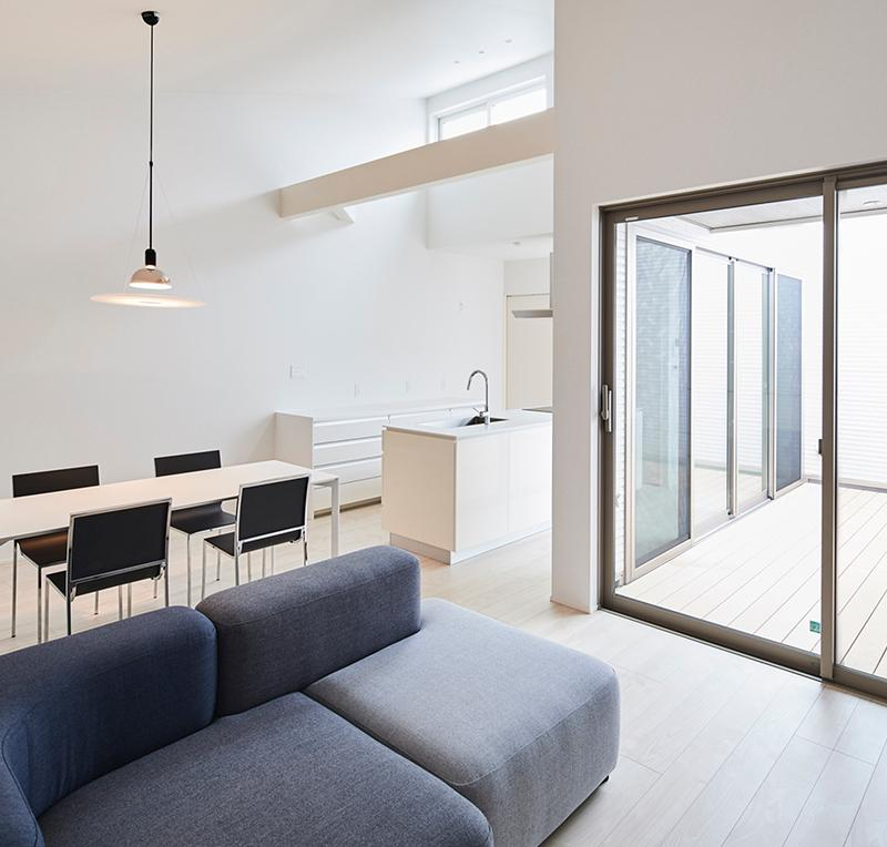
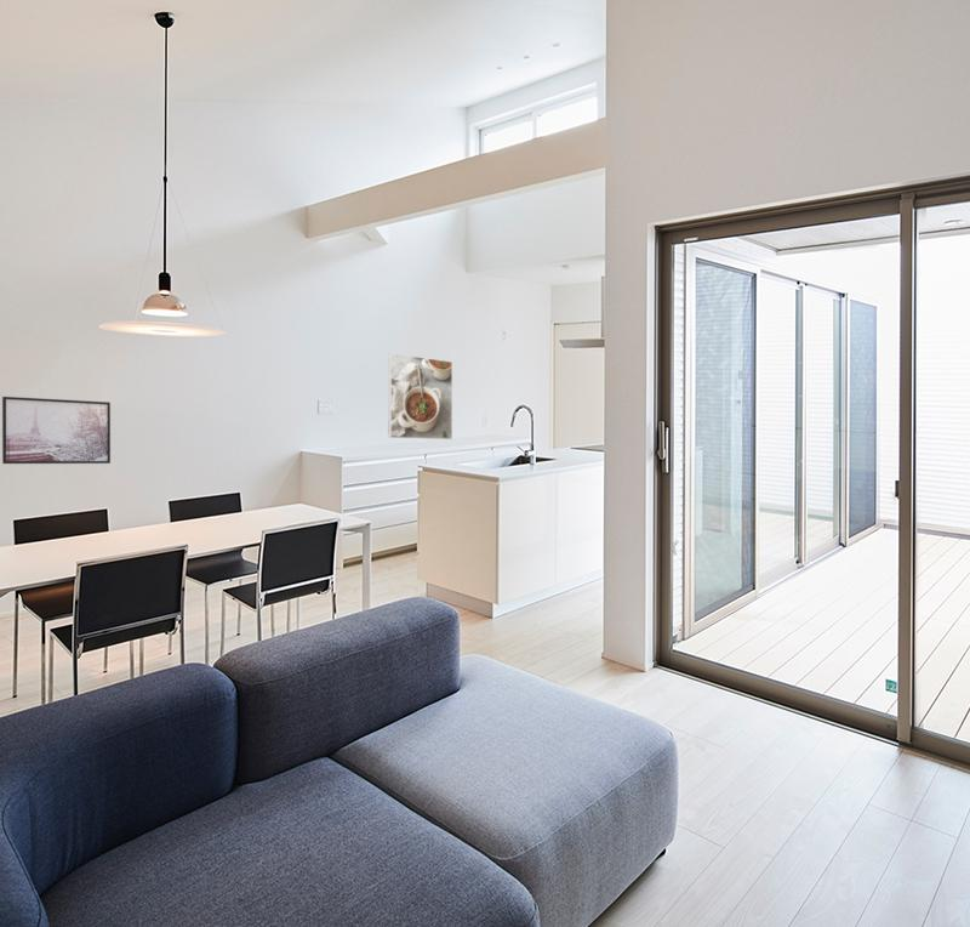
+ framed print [1,396,112,465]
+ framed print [388,352,453,440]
